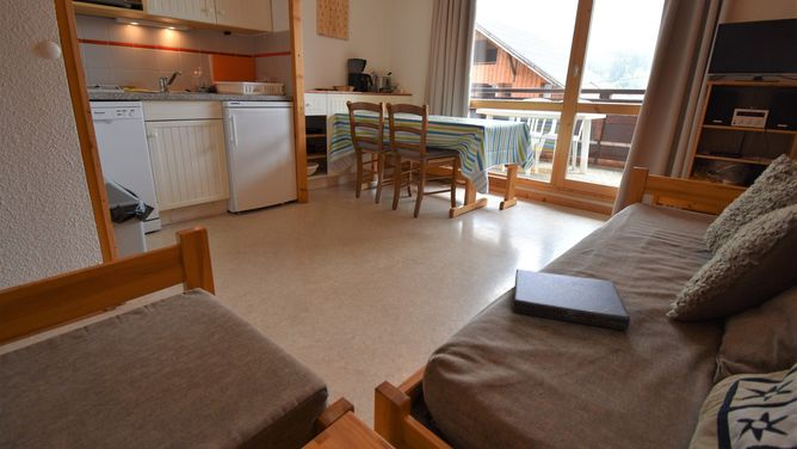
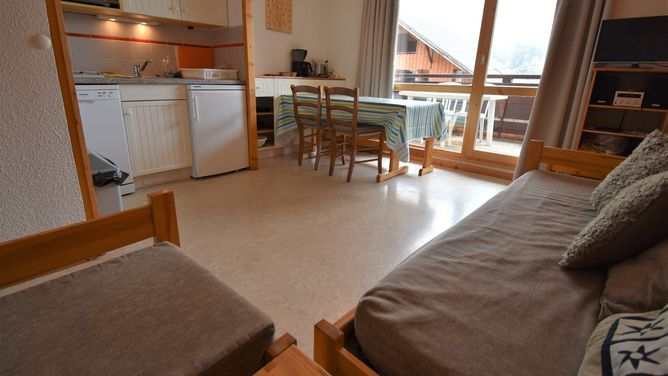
- book [512,267,631,331]
